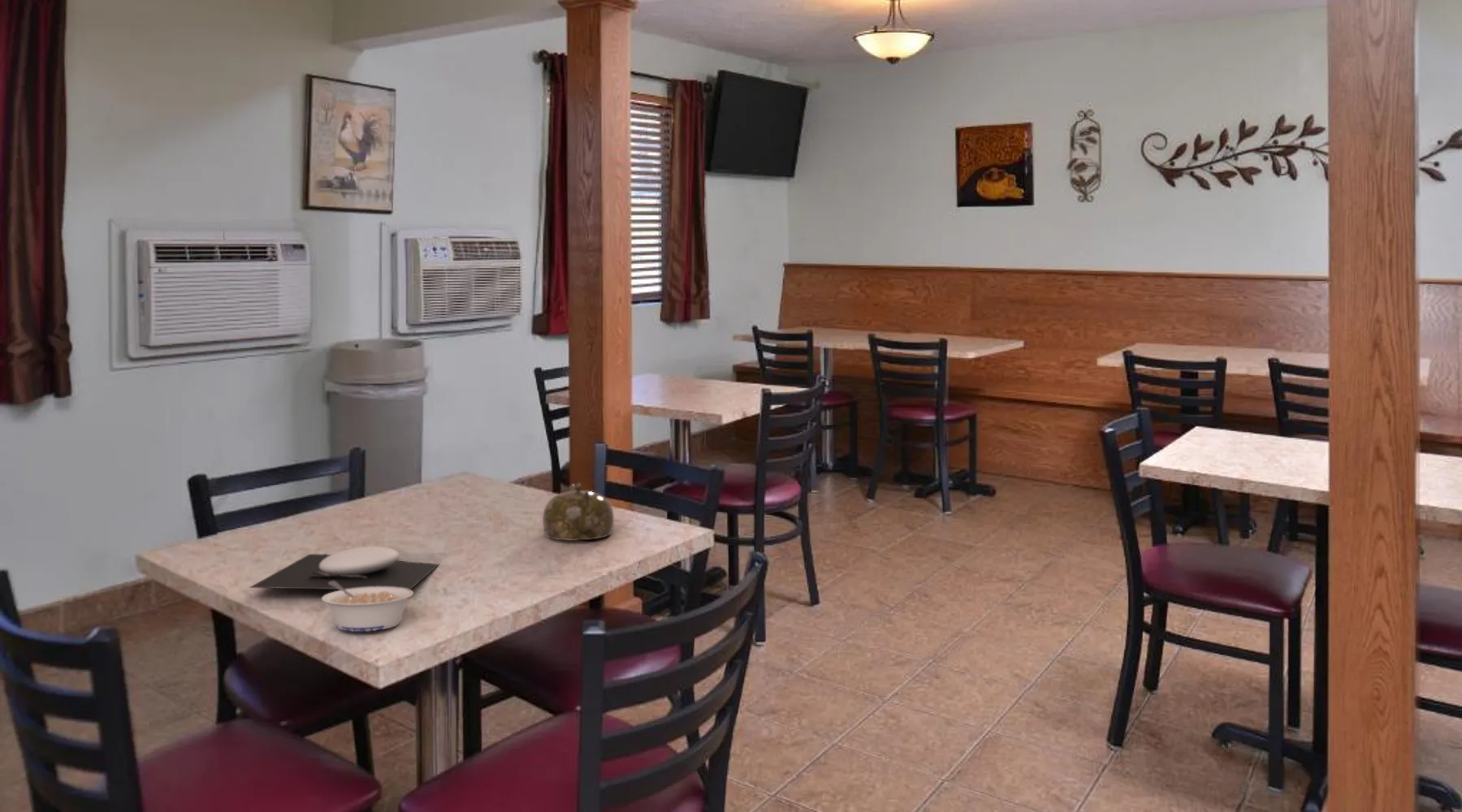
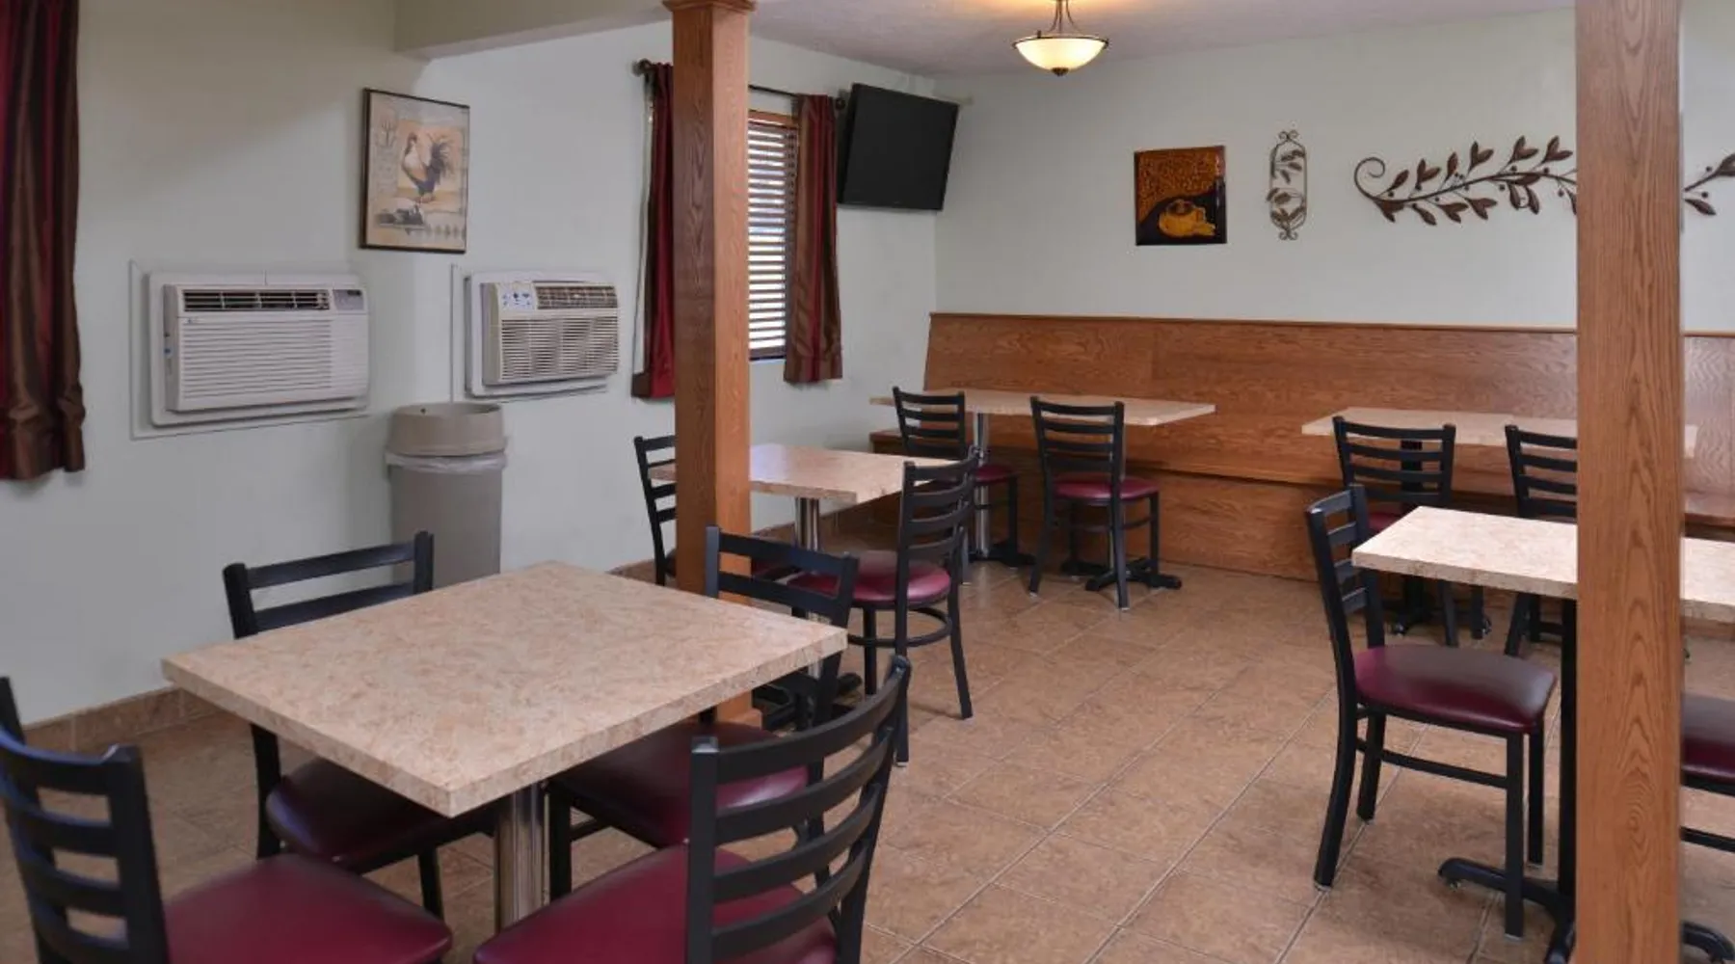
- teapot [542,483,615,542]
- legume [321,581,414,633]
- plate [249,546,440,590]
